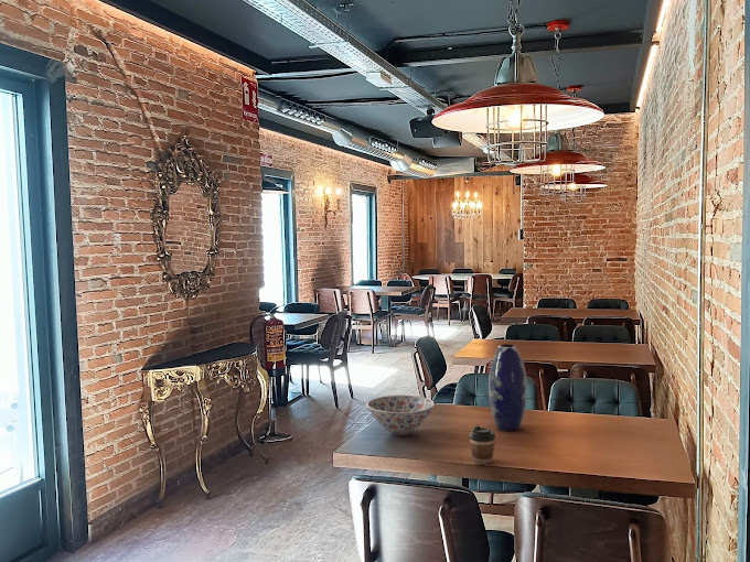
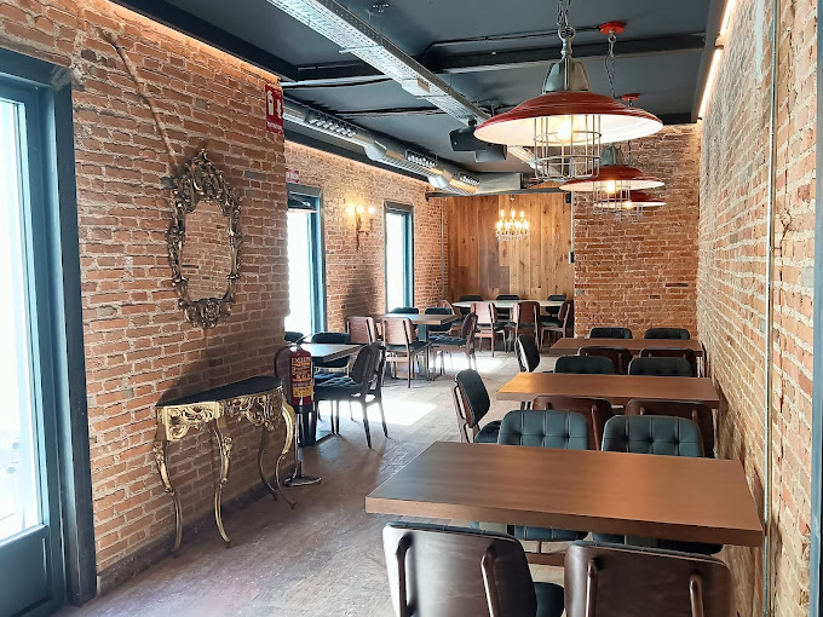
- coffee cup [469,424,496,465]
- bowl [366,395,436,436]
- vase [488,343,528,432]
